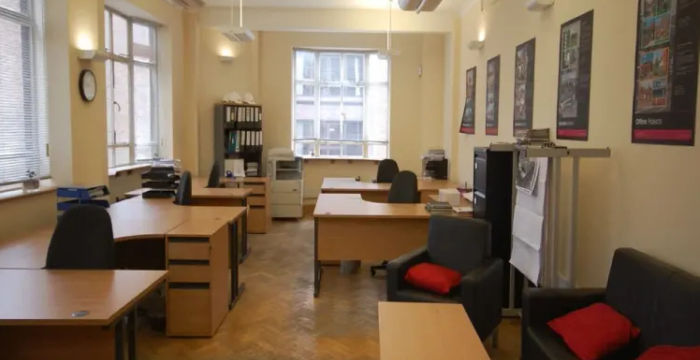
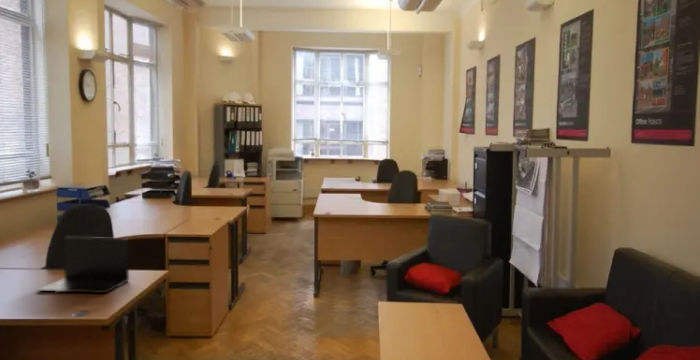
+ laptop [36,236,130,294]
